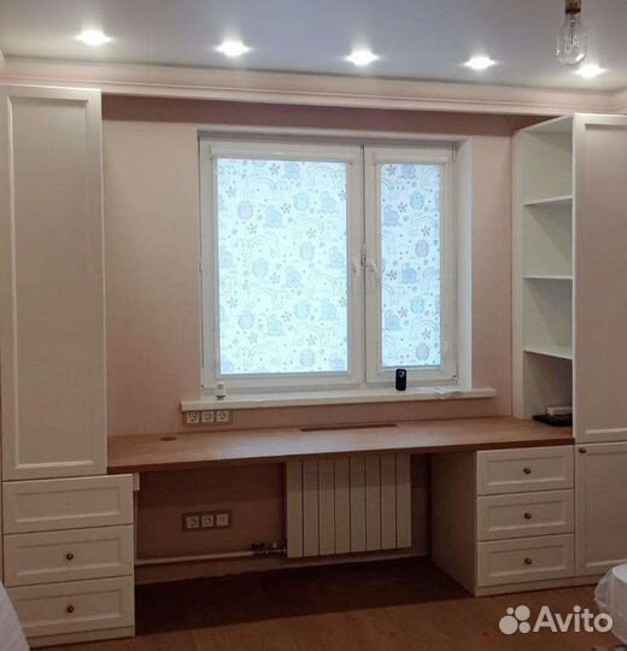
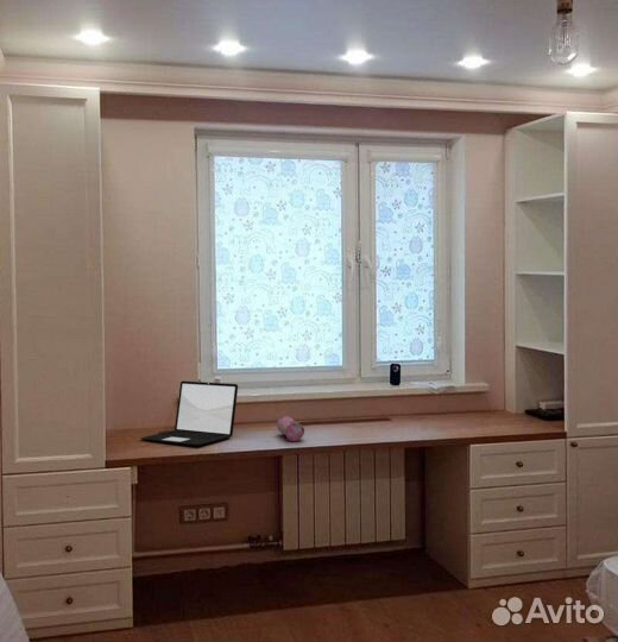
+ pencil case [276,415,305,442]
+ laptop [139,380,239,447]
